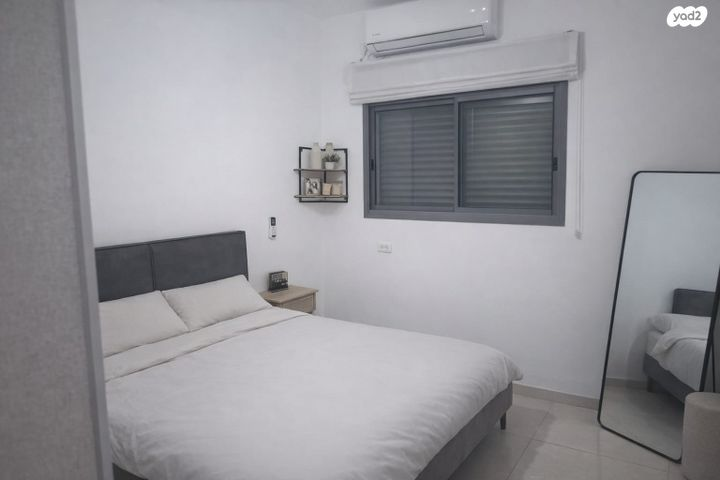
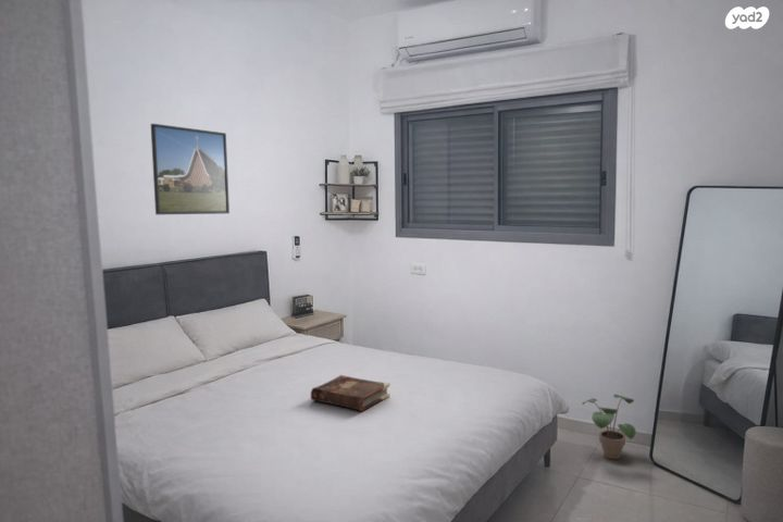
+ potted plant [582,394,637,460]
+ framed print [150,123,231,215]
+ book [310,374,390,412]
